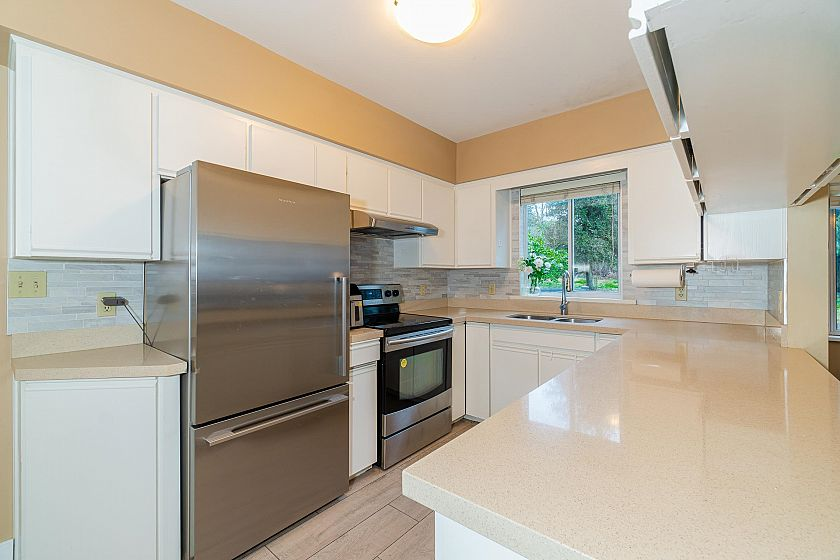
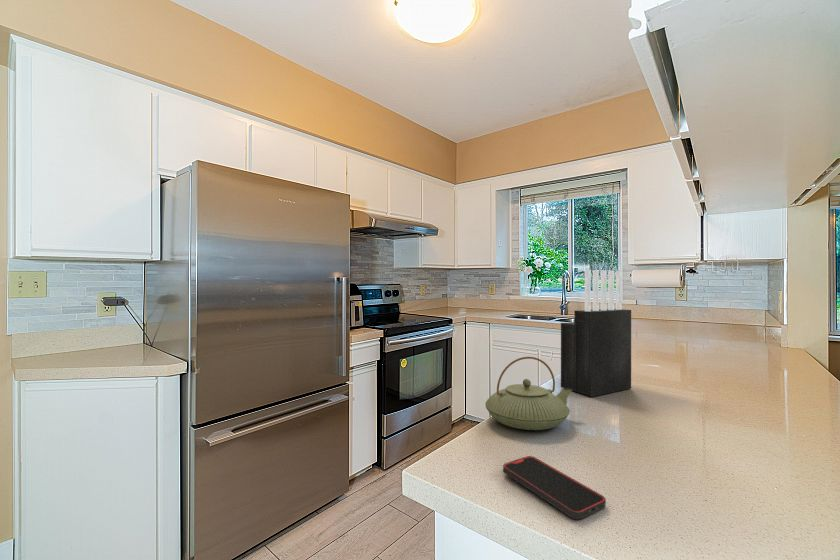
+ teapot [484,356,573,431]
+ smartphone [502,455,607,520]
+ knife block [560,269,632,398]
